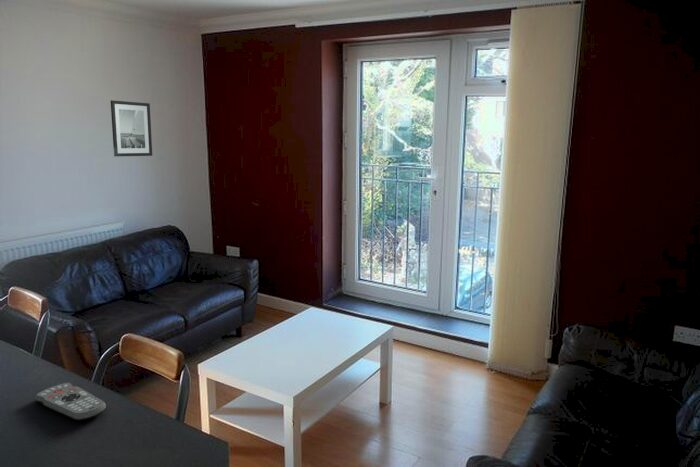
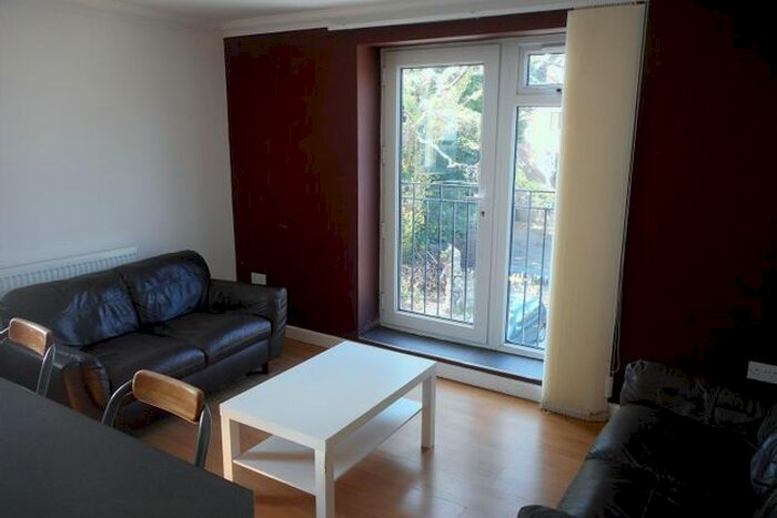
- wall art [110,99,153,157]
- remote control [34,382,107,422]
